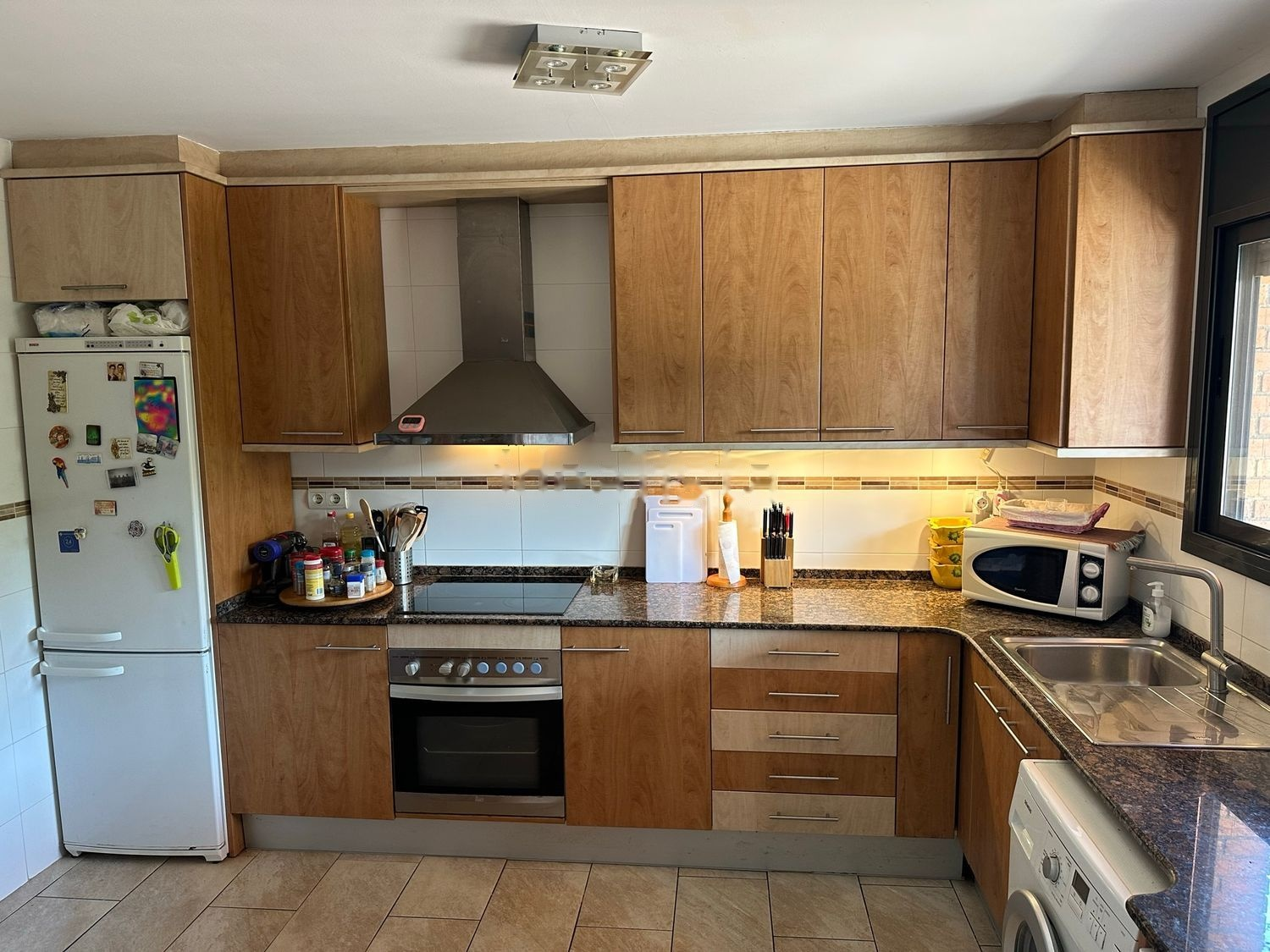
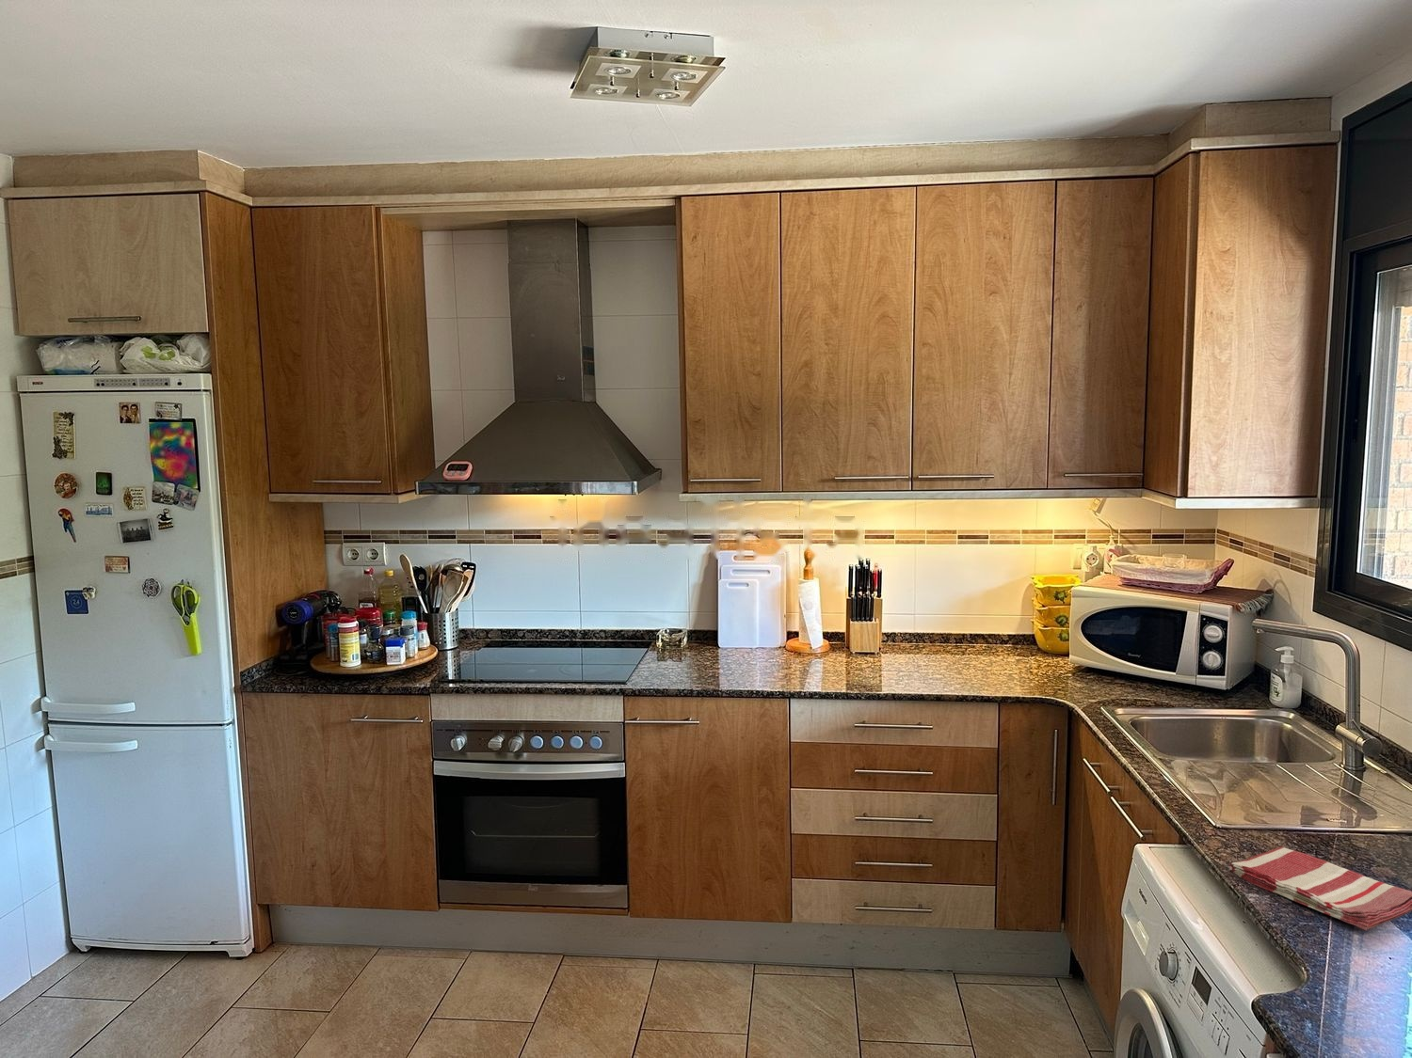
+ dish towel [1227,847,1412,931]
